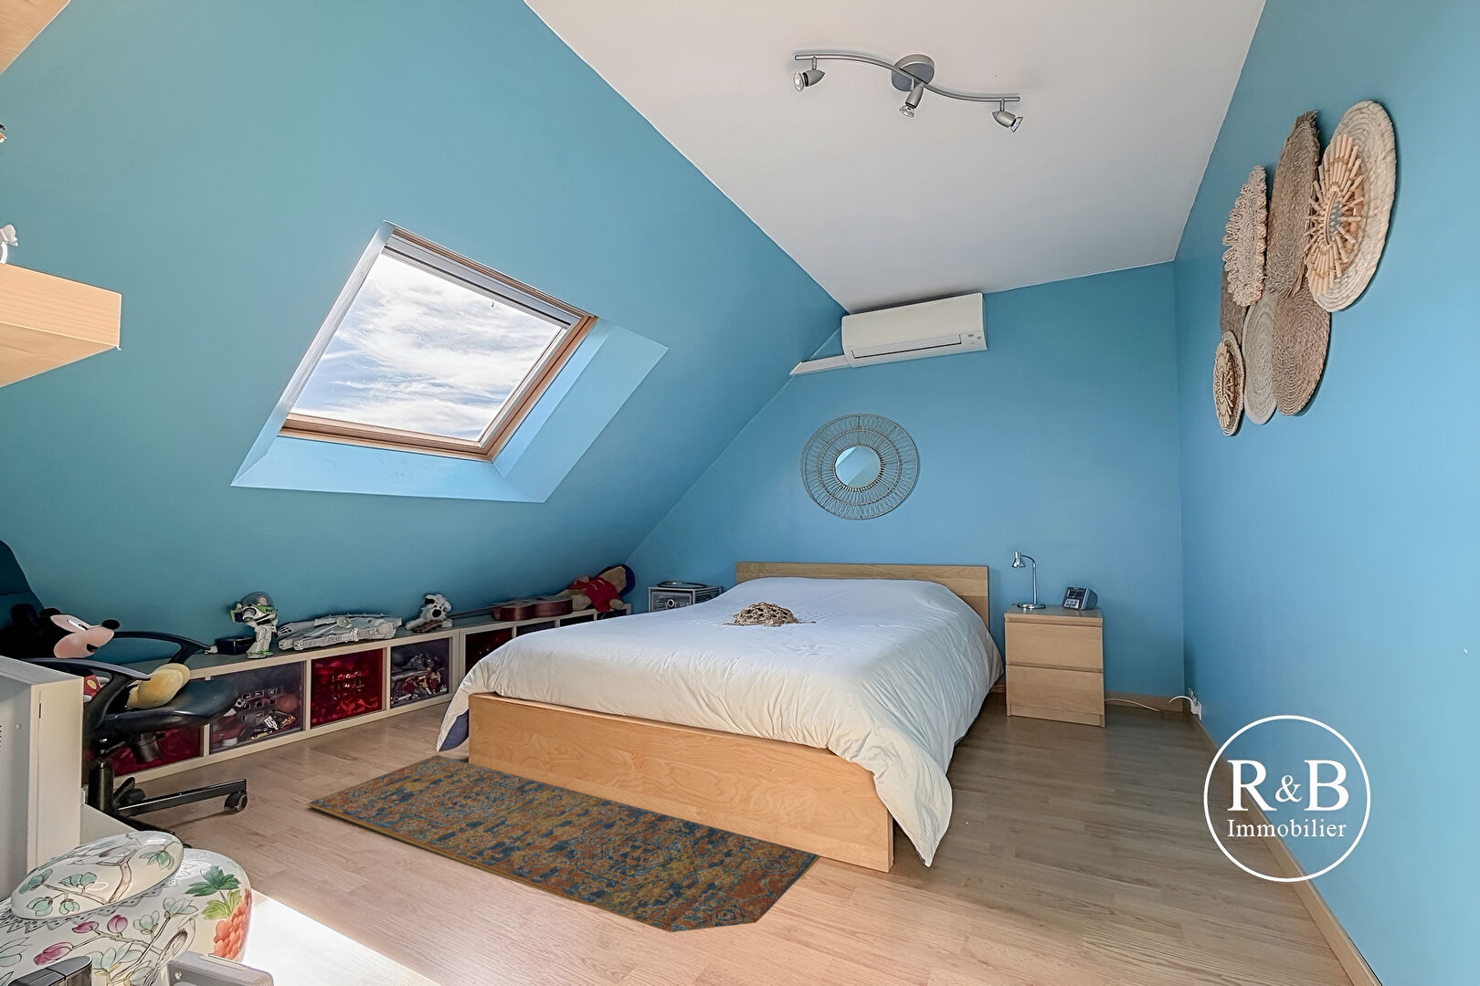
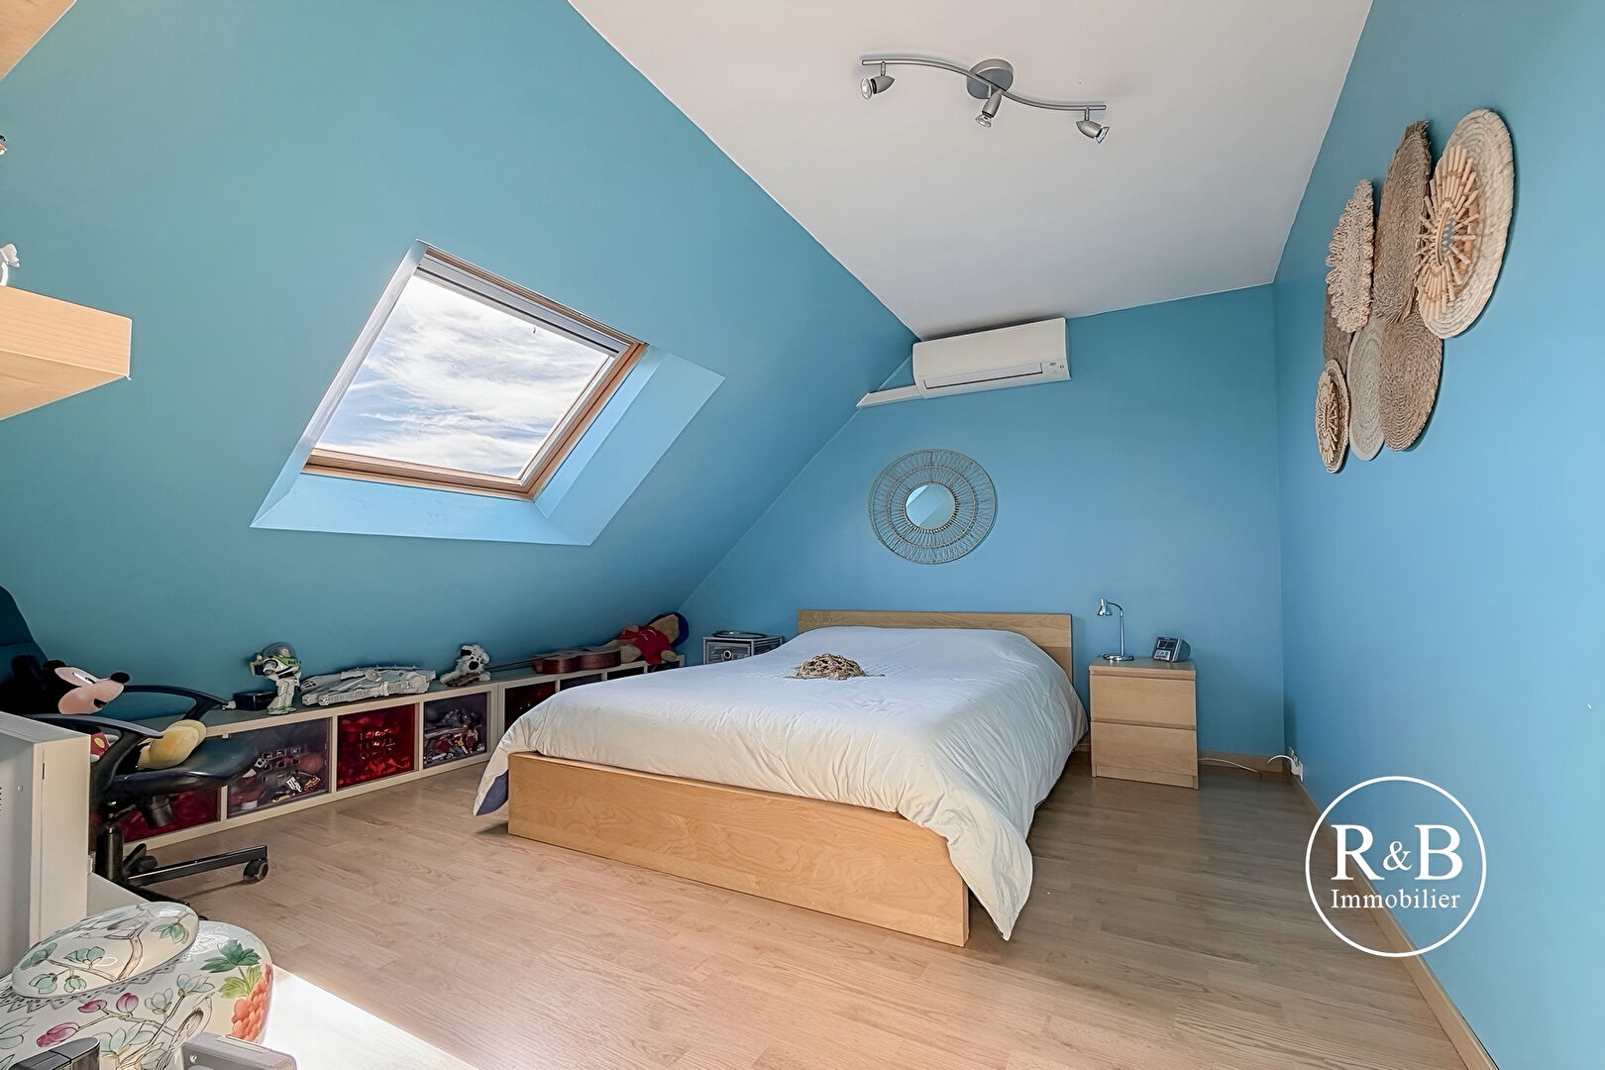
- rug [306,754,820,933]
